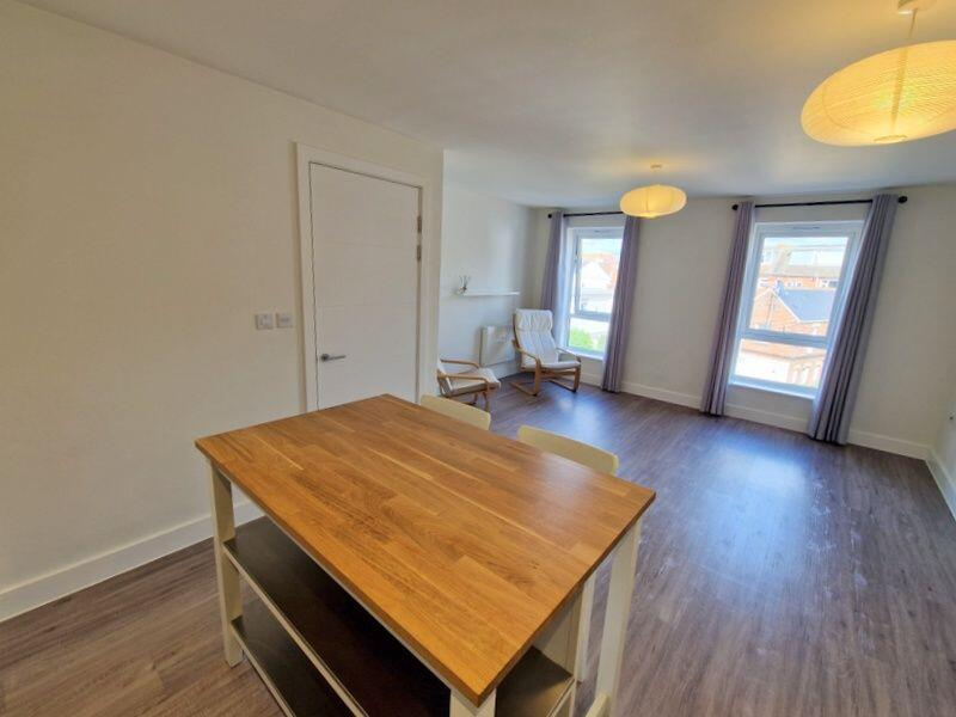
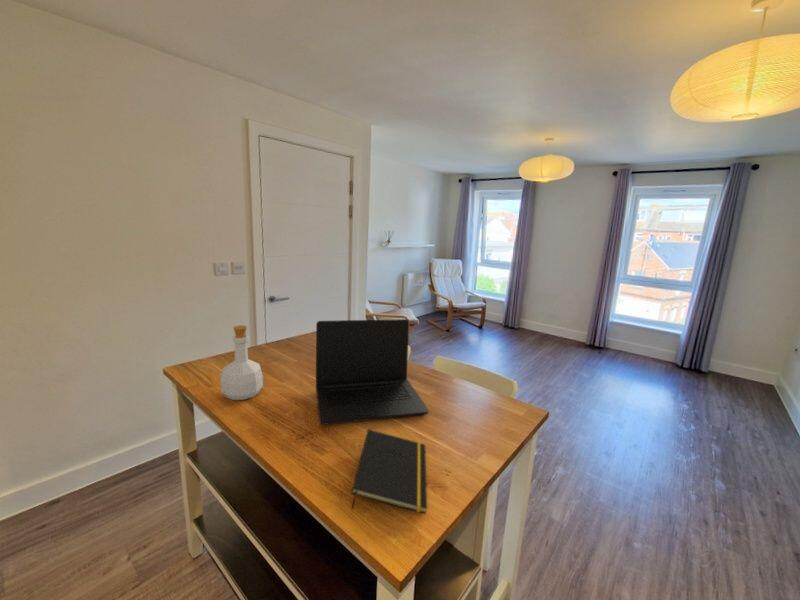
+ laptop [315,318,429,426]
+ notepad [350,428,428,514]
+ bottle [220,324,264,401]
